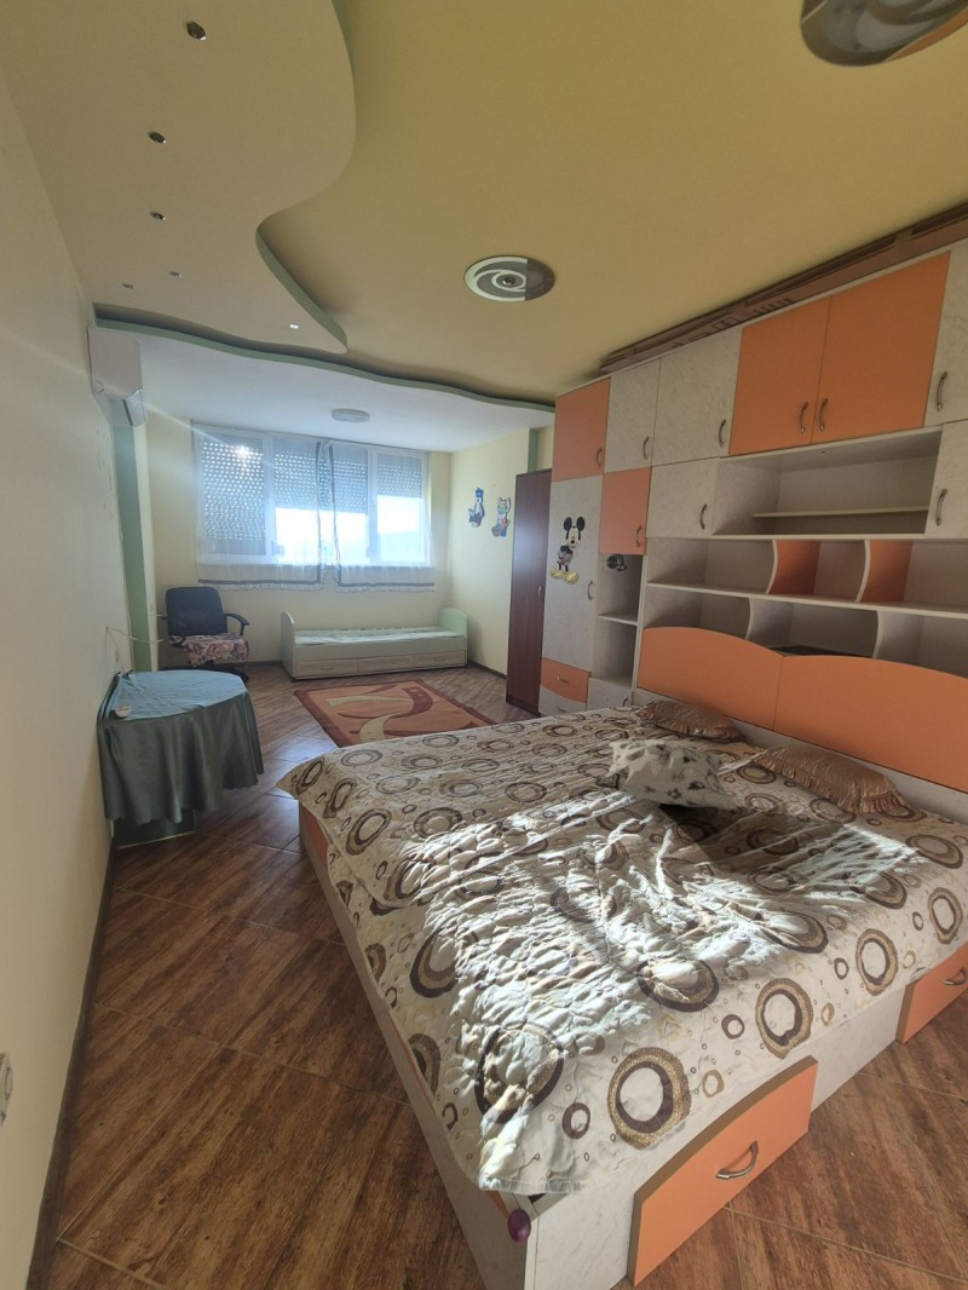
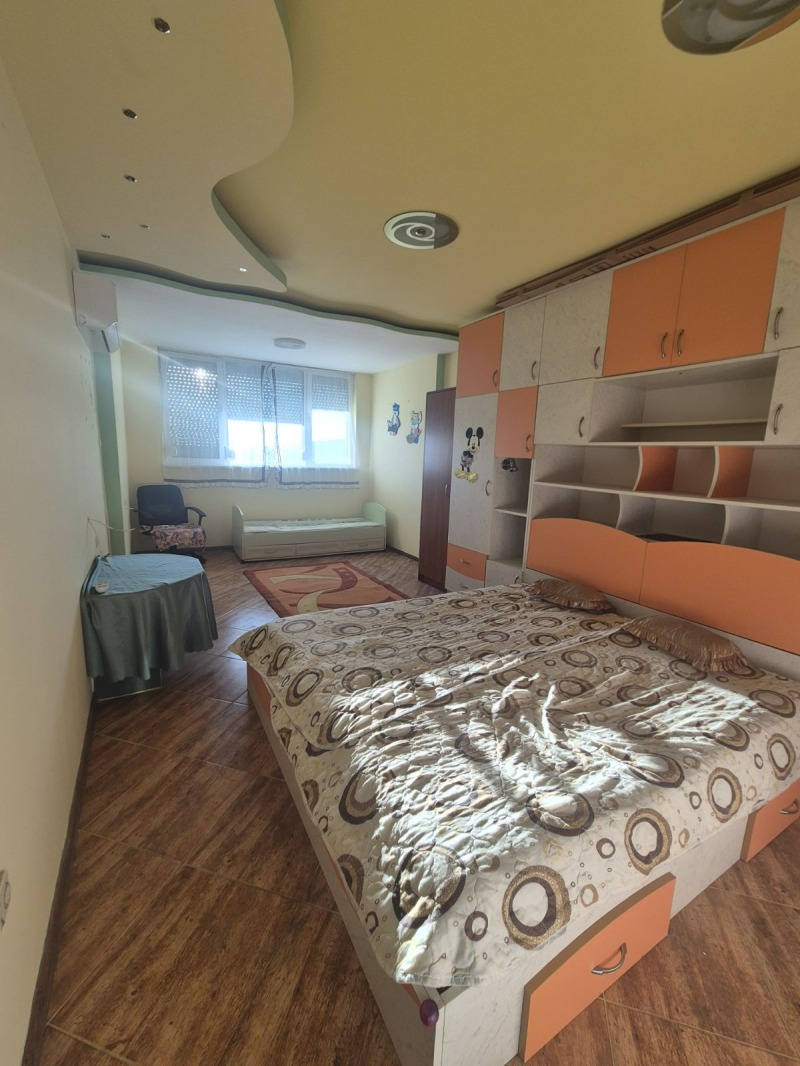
- decorative pillow [593,738,738,812]
